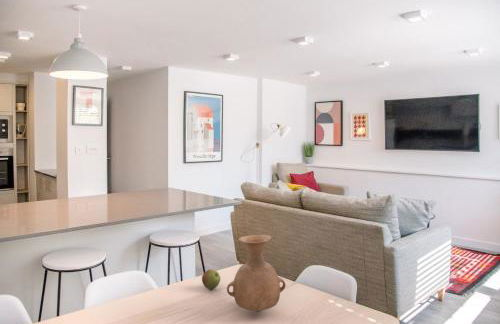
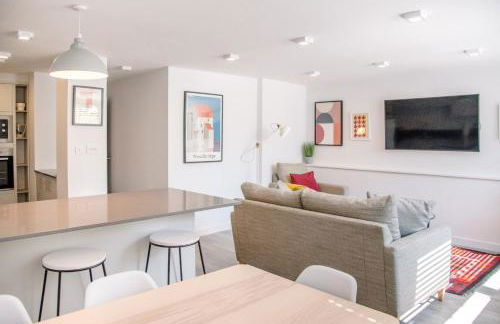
- vase [226,234,287,313]
- apple [201,269,221,291]
